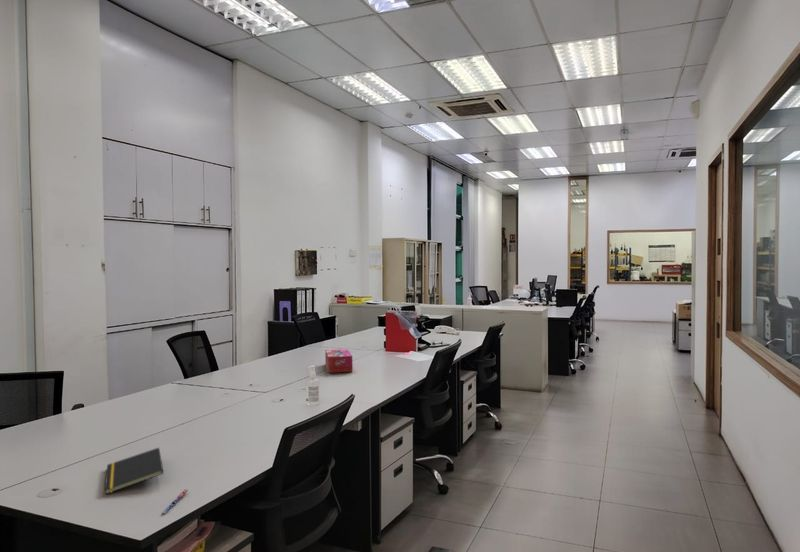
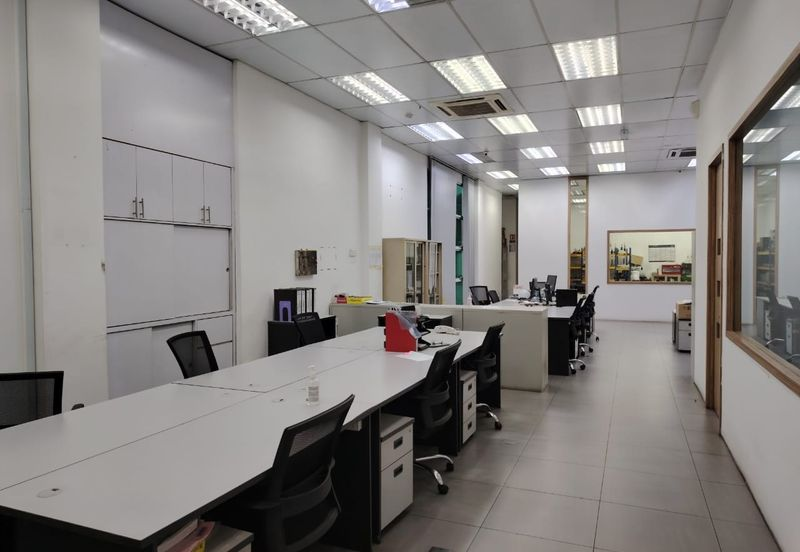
- notepad [104,447,165,495]
- pen [160,488,188,515]
- tissue box [324,348,354,374]
